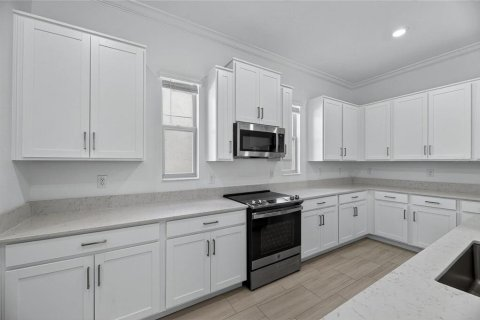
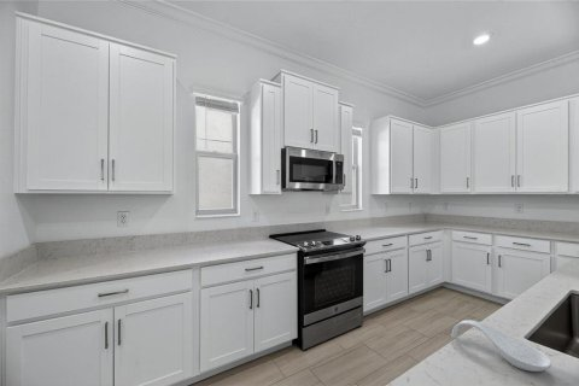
+ spoon rest [450,318,552,373]
